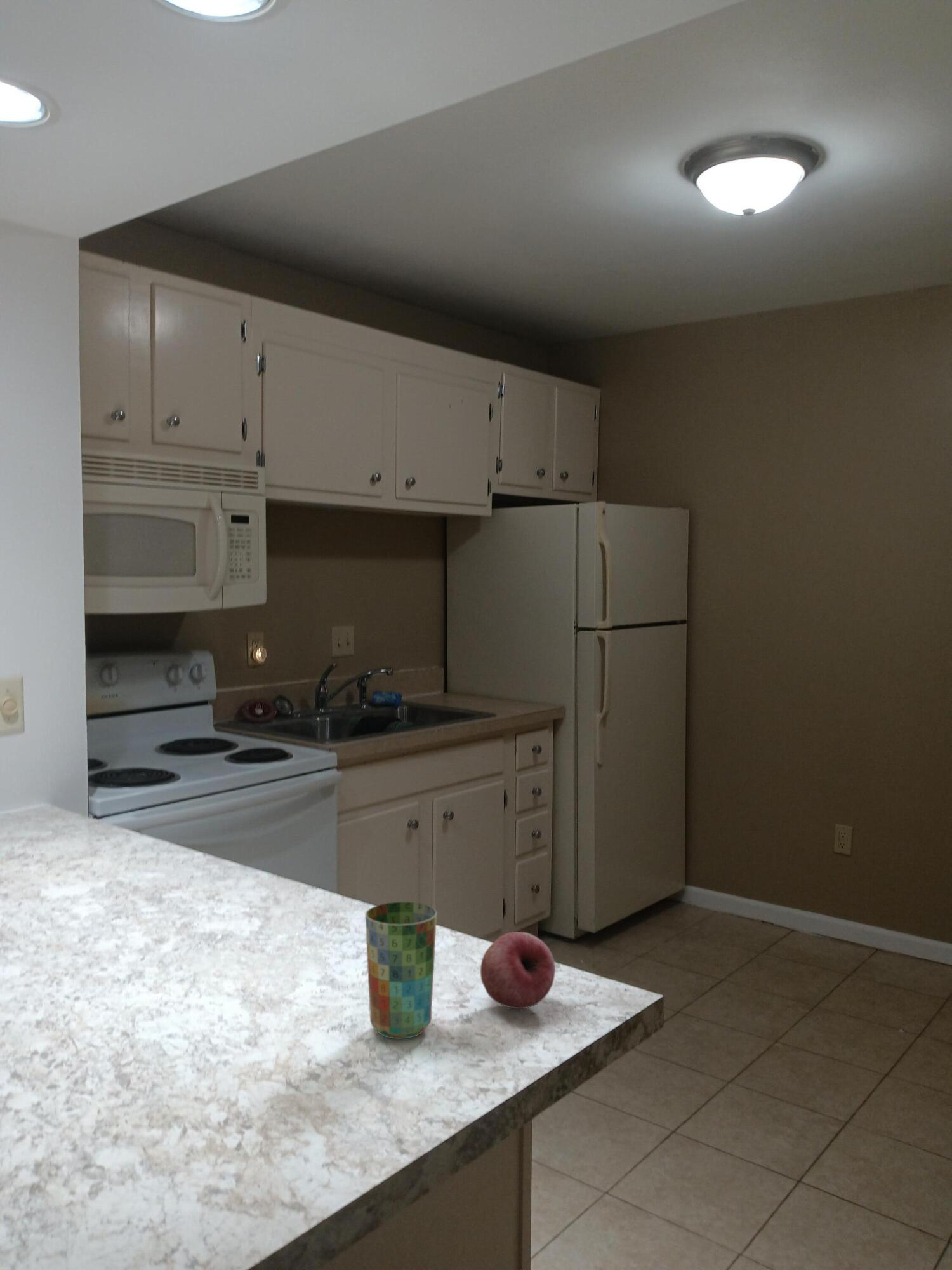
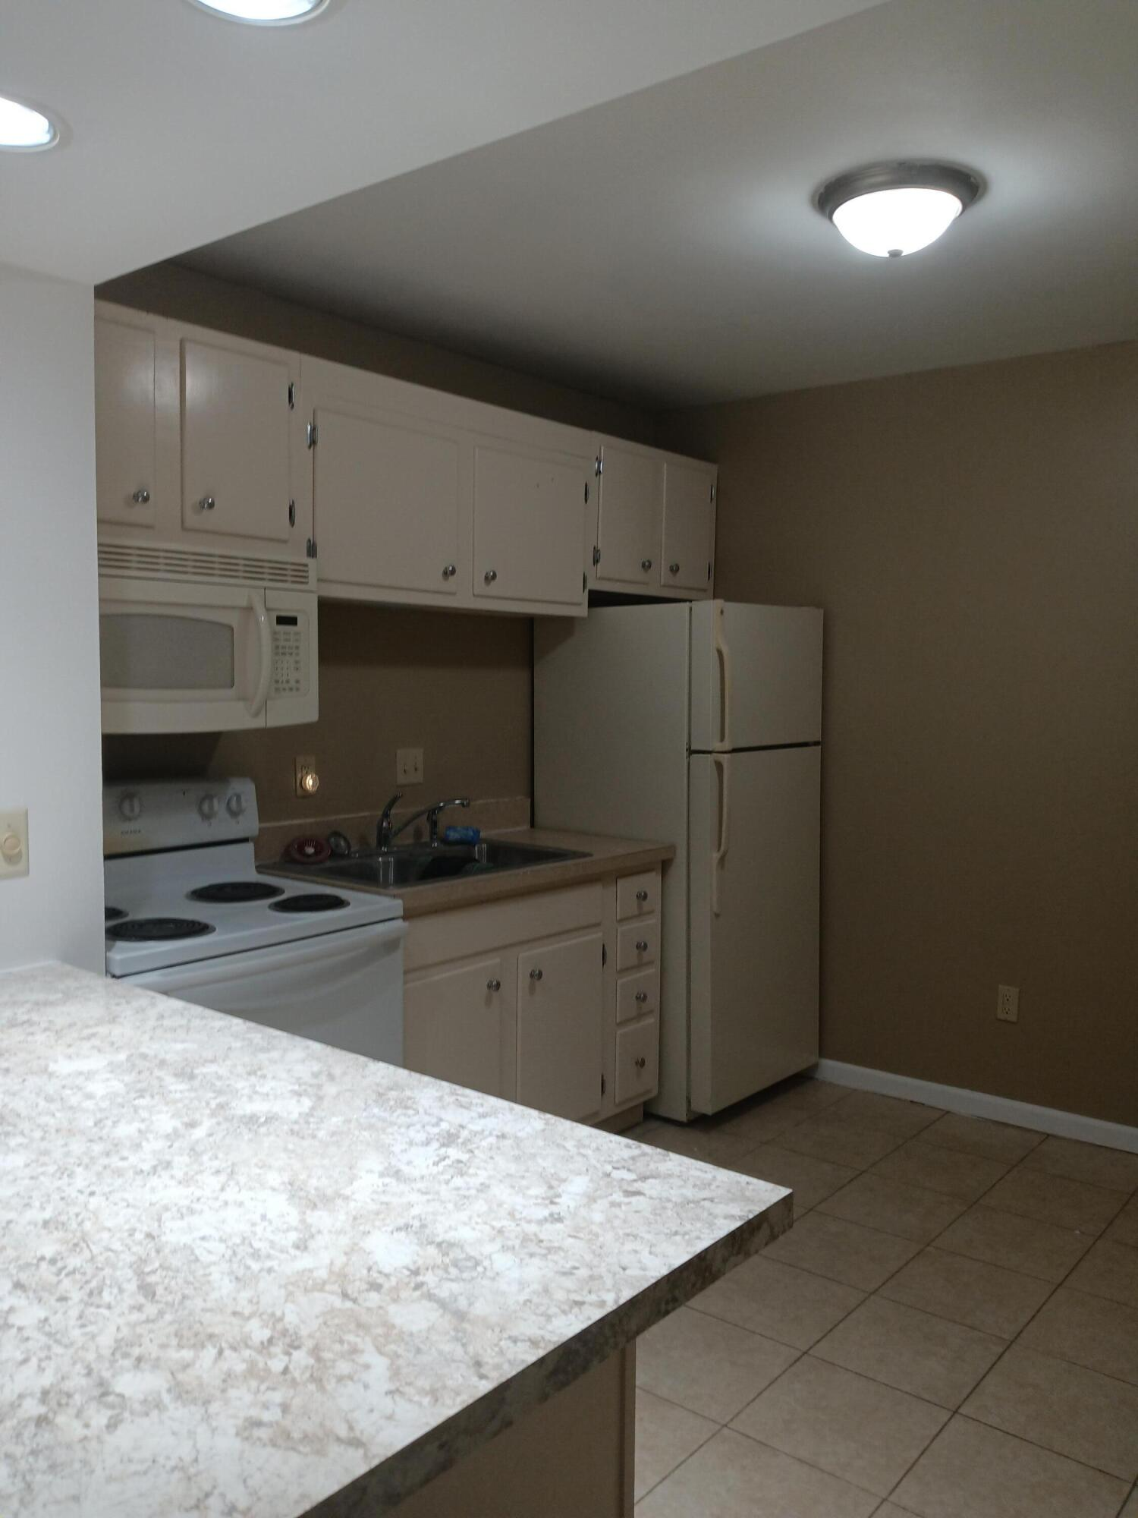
- fruit [480,931,556,1010]
- cup [365,902,437,1039]
